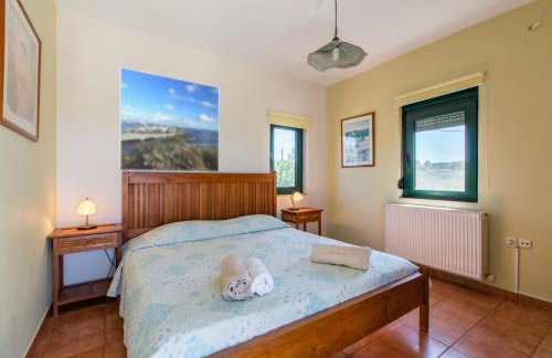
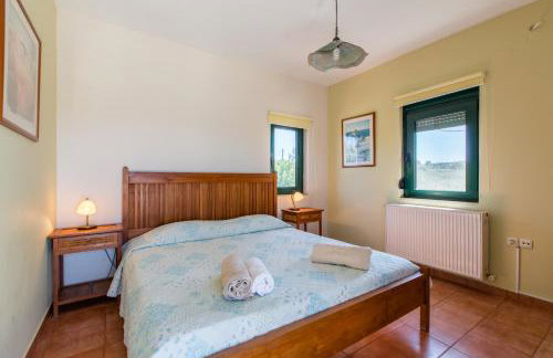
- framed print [119,66,220,173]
